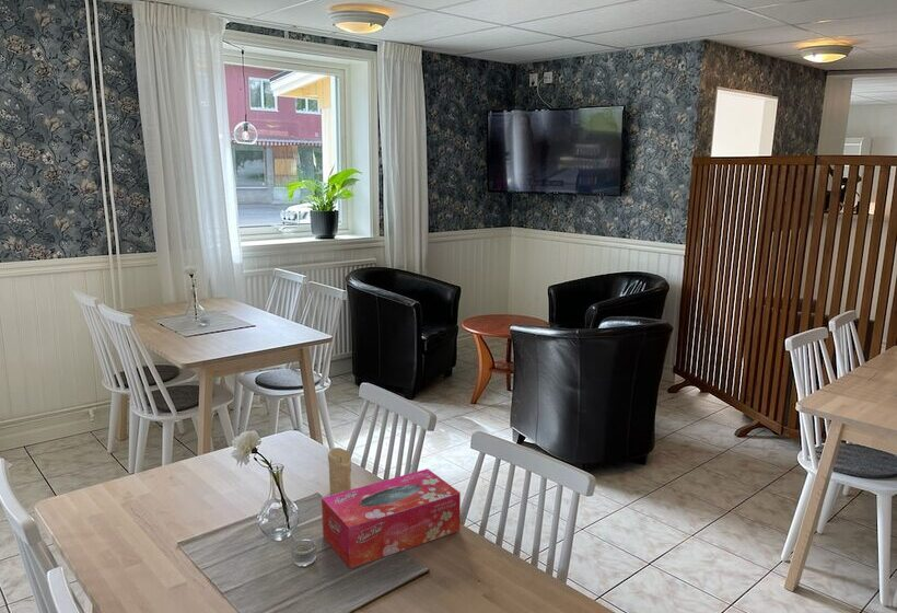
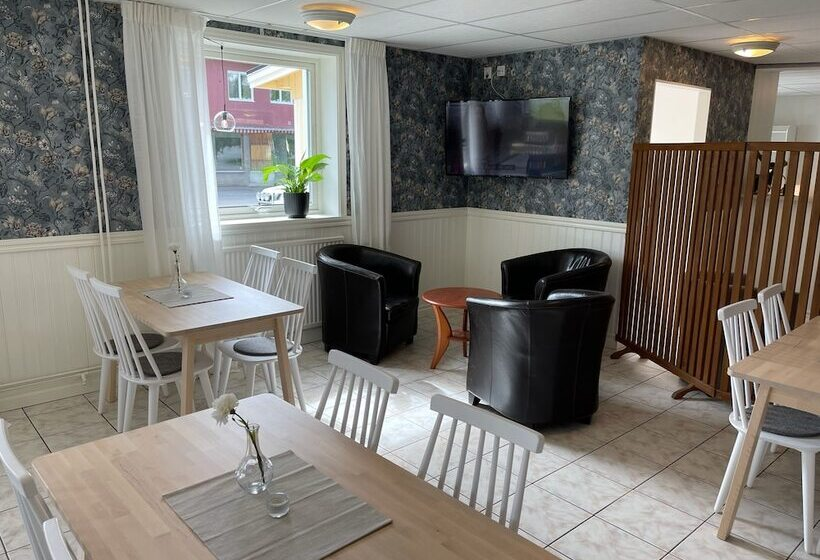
- tissue box [321,467,462,569]
- candle [327,447,352,496]
